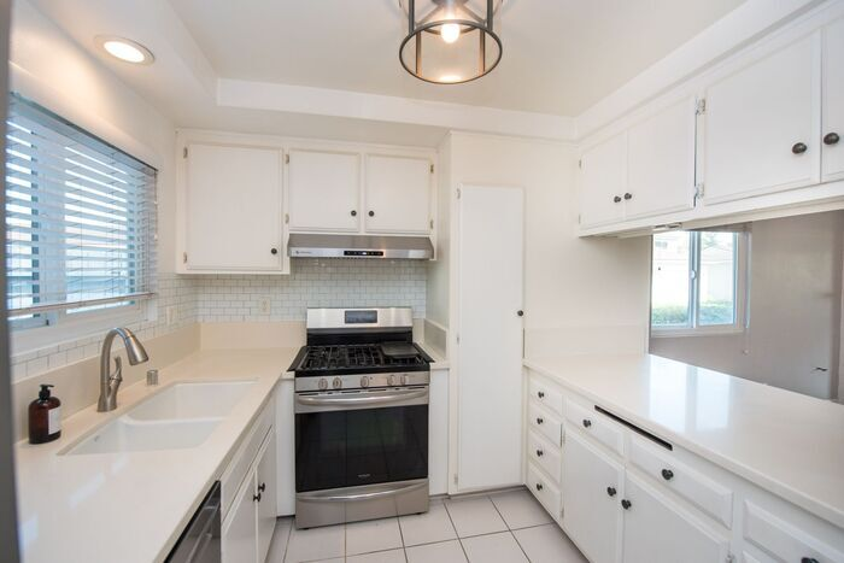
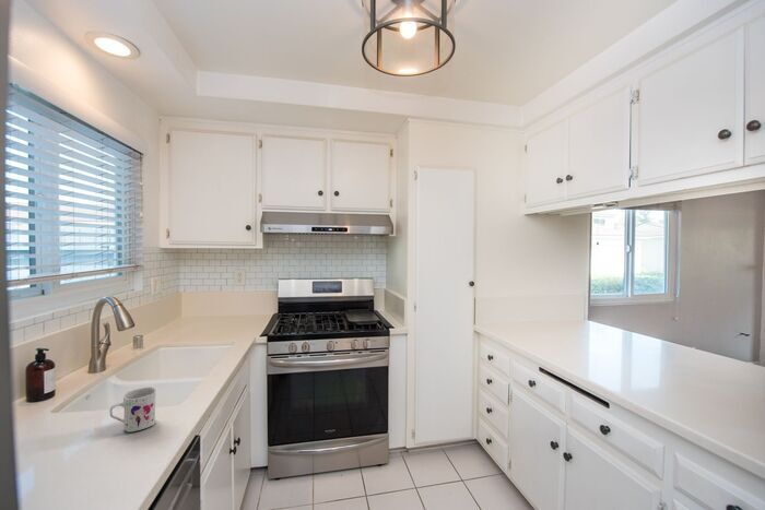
+ mug [109,386,157,432]
